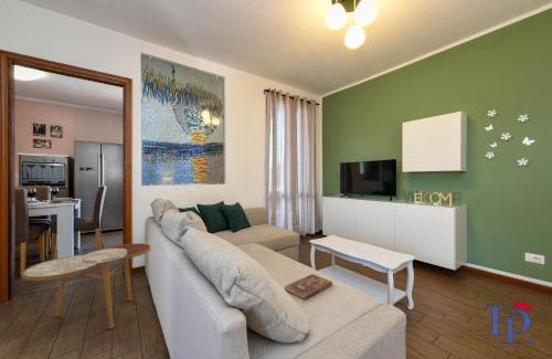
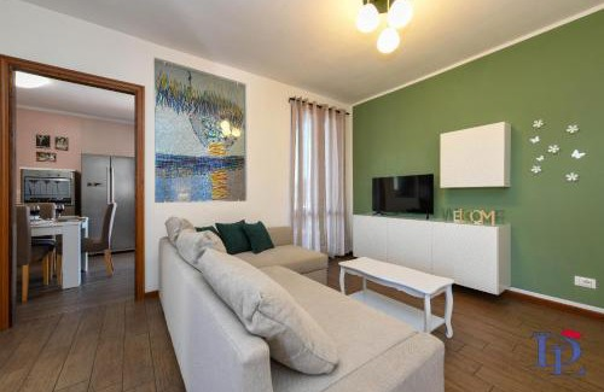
- side table [21,242,151,329]
- bible [284,273,333,300]
